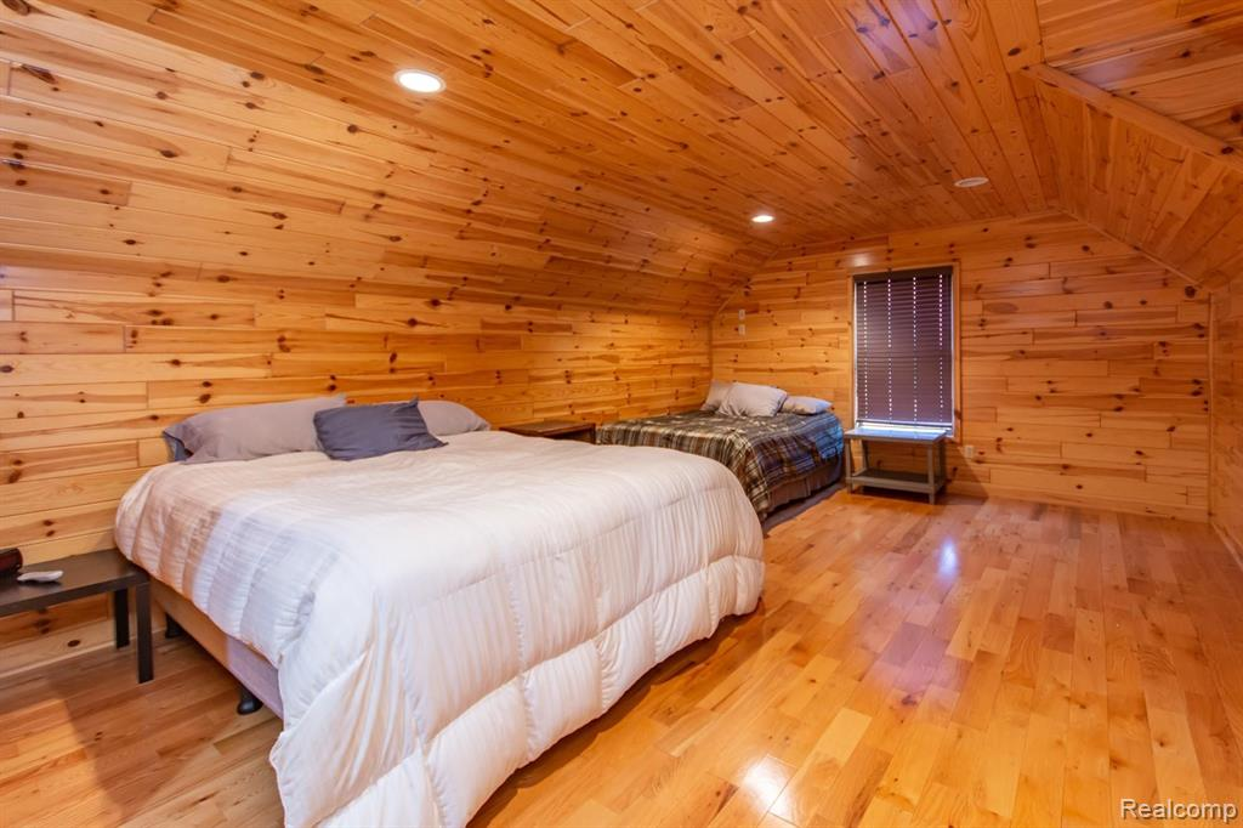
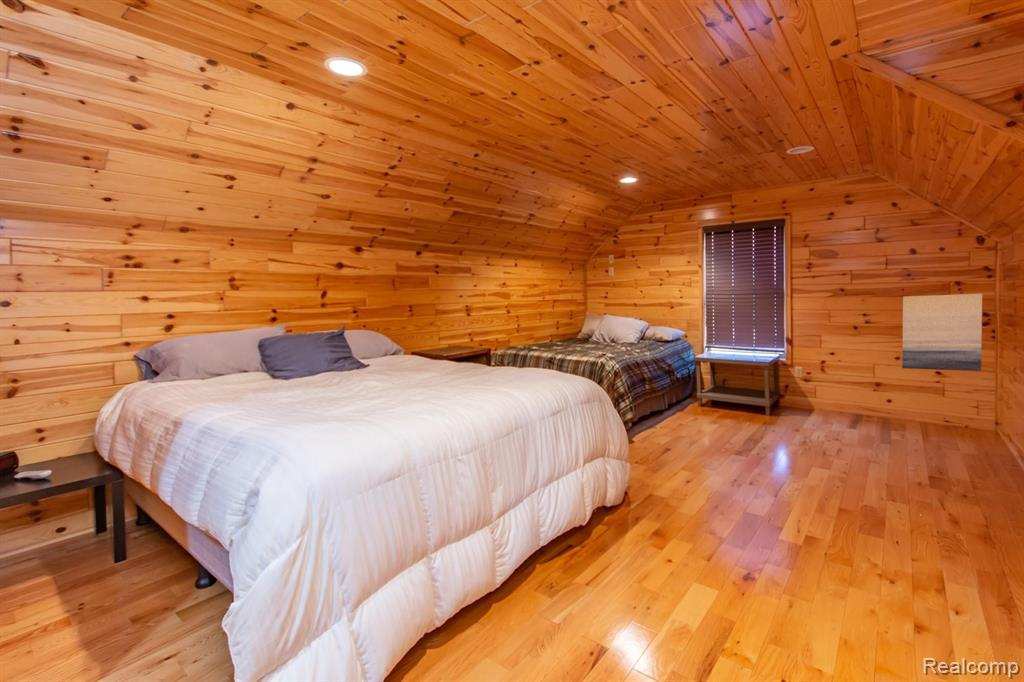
+ wall art [901,293,983,372]
